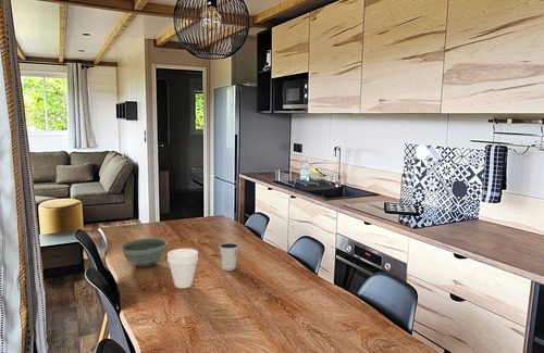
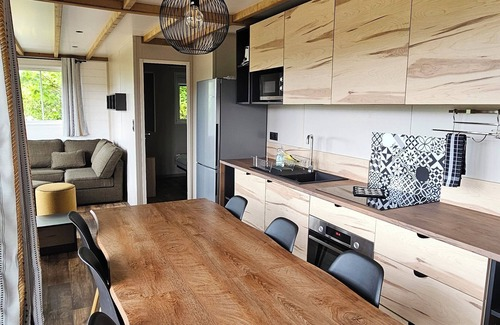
- bowl [120,237,169,268]
- cup [166,248,199,289]
- dixie cup [219,242,239,272]
